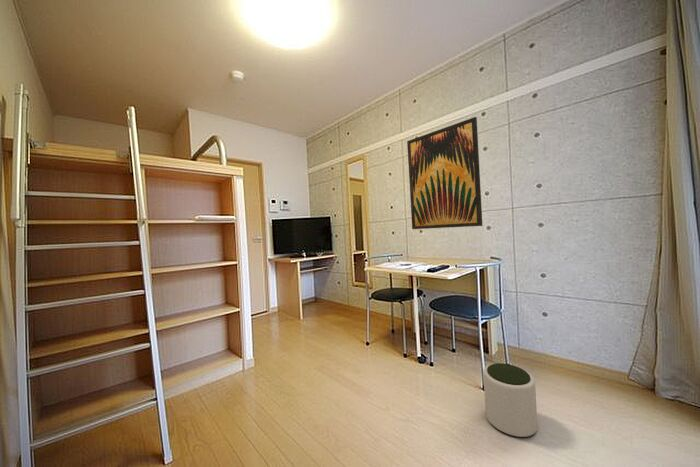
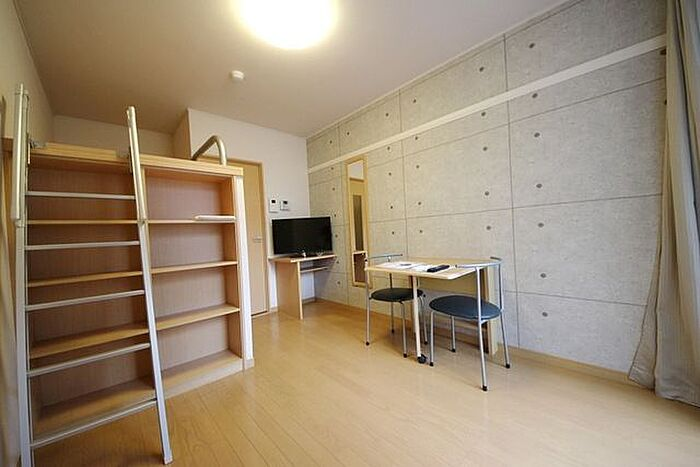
- wall art [406,116,483,230]
- plant pot [482,362,538,438]
